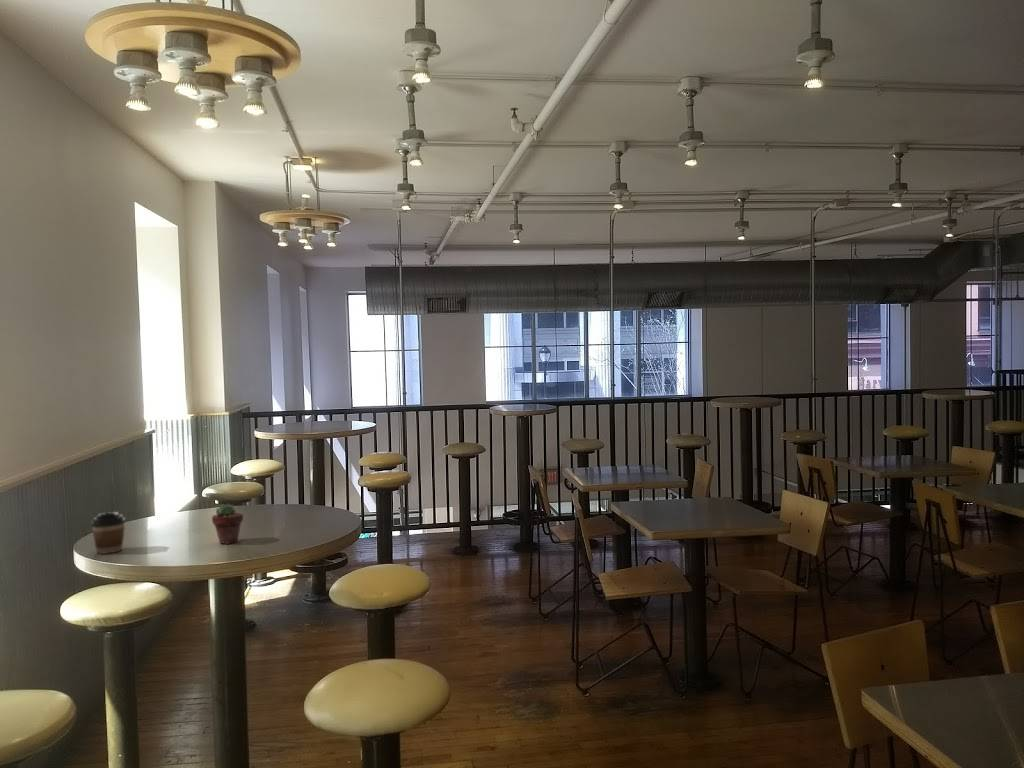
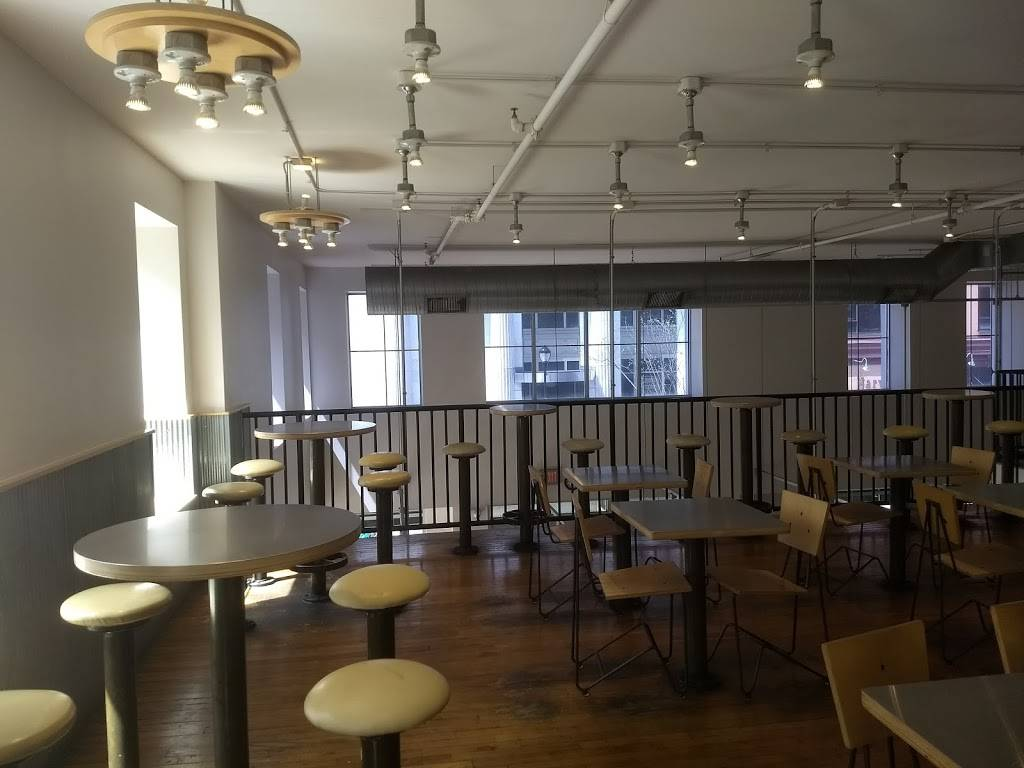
- coffee cup [90,511,126,555]
- potted succulent [211,503,244,545]
